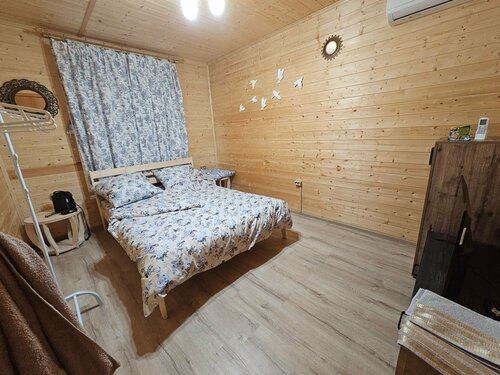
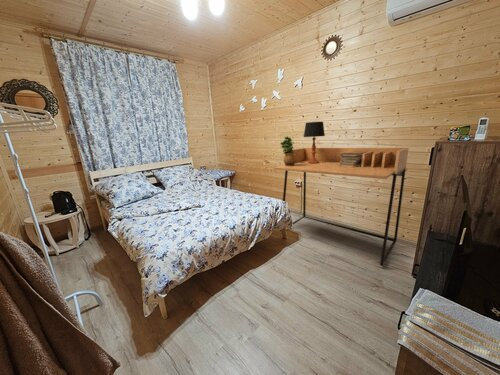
+ desk [273,147,409,267]
+ book stack [340,151,367,167]
+ table lamp [303,121,326,164]
+ potted plant [279,135,296,166]
